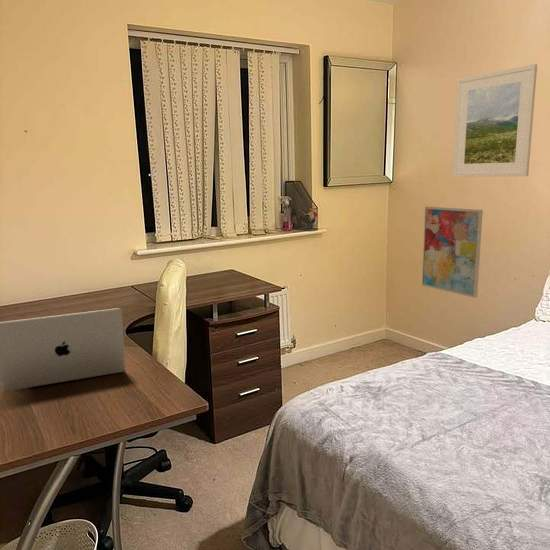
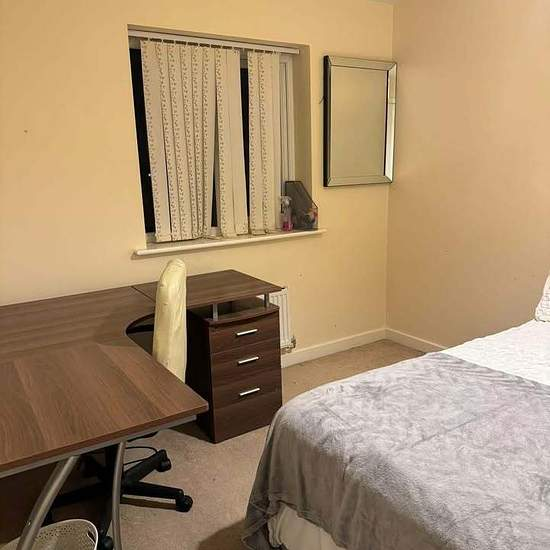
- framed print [452,63,538,177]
- wall art [421,206,484,299]
- laptop [0,307,126,392]
